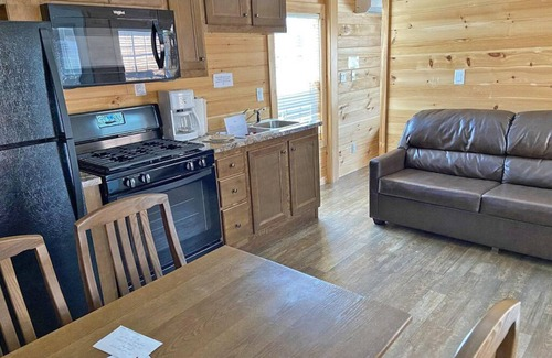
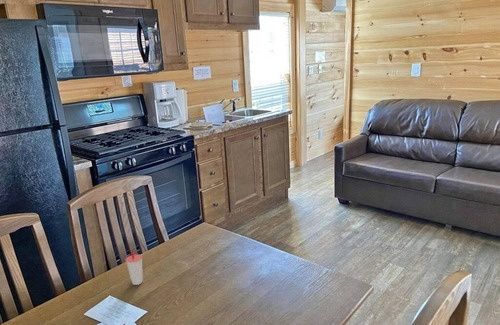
+ cup [124,249,144,286]
